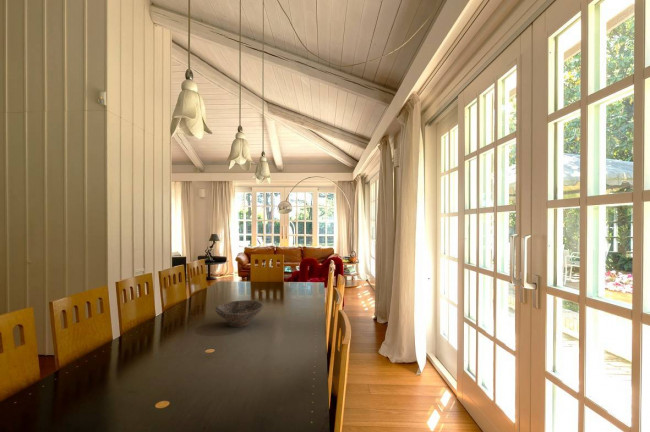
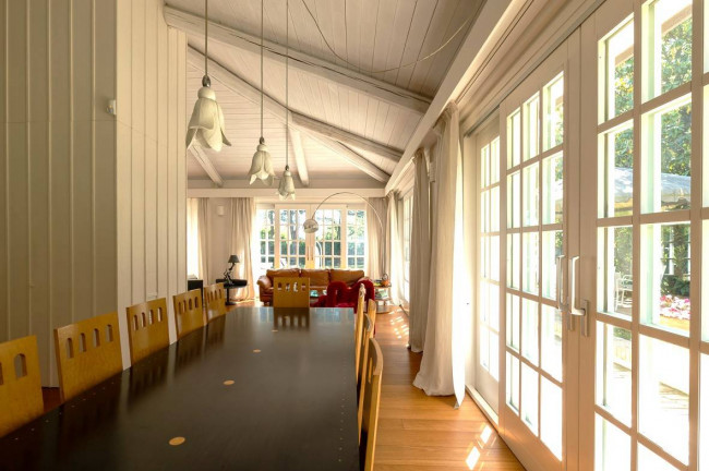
- bowl [214,299,265,328]
